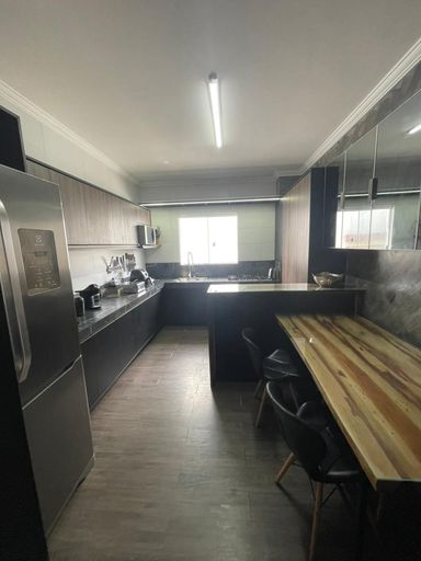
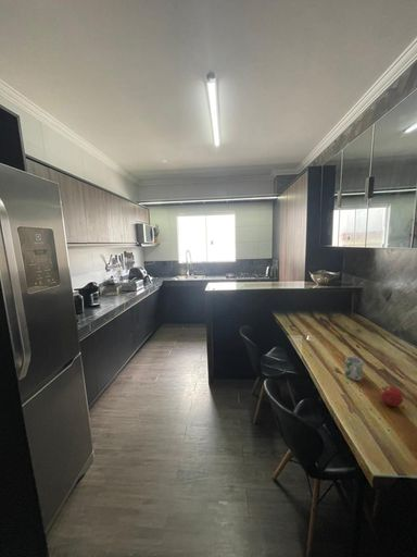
+ mug [343,356,364,382]
+ fruit [379,385,404,408]
